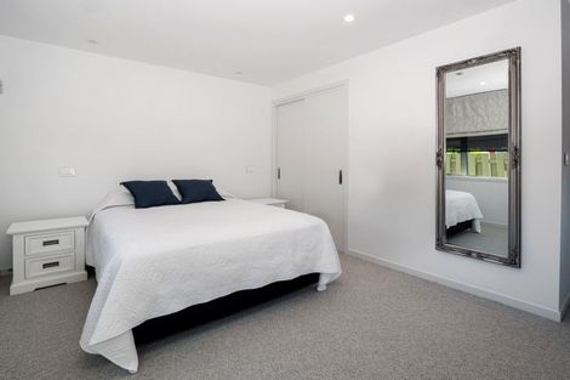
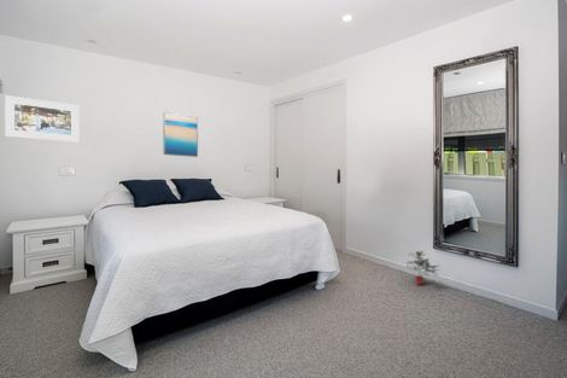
+ wall art [162,111,199,158]
+ potted plant [405,250,442,286]
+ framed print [4,94,81,144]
